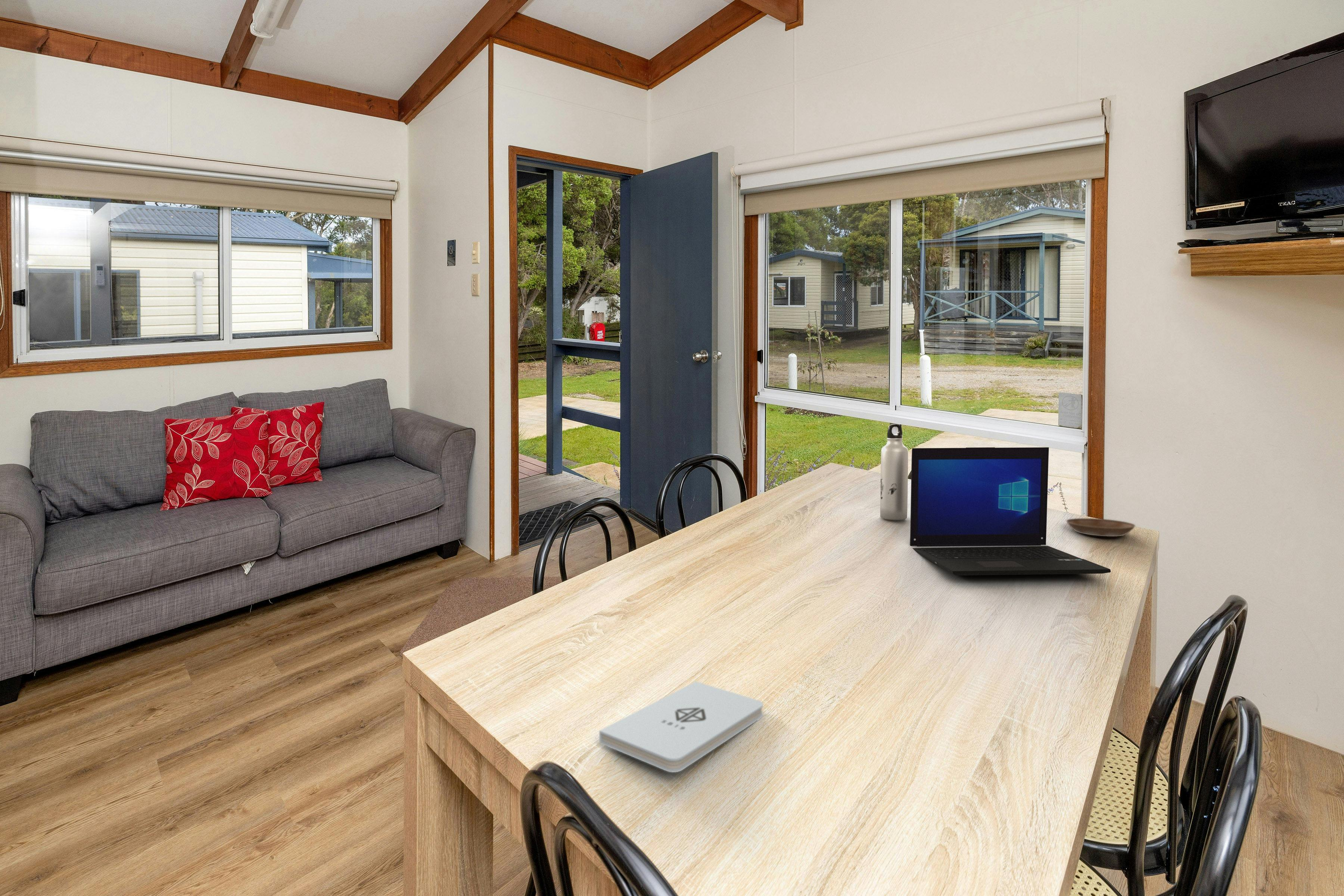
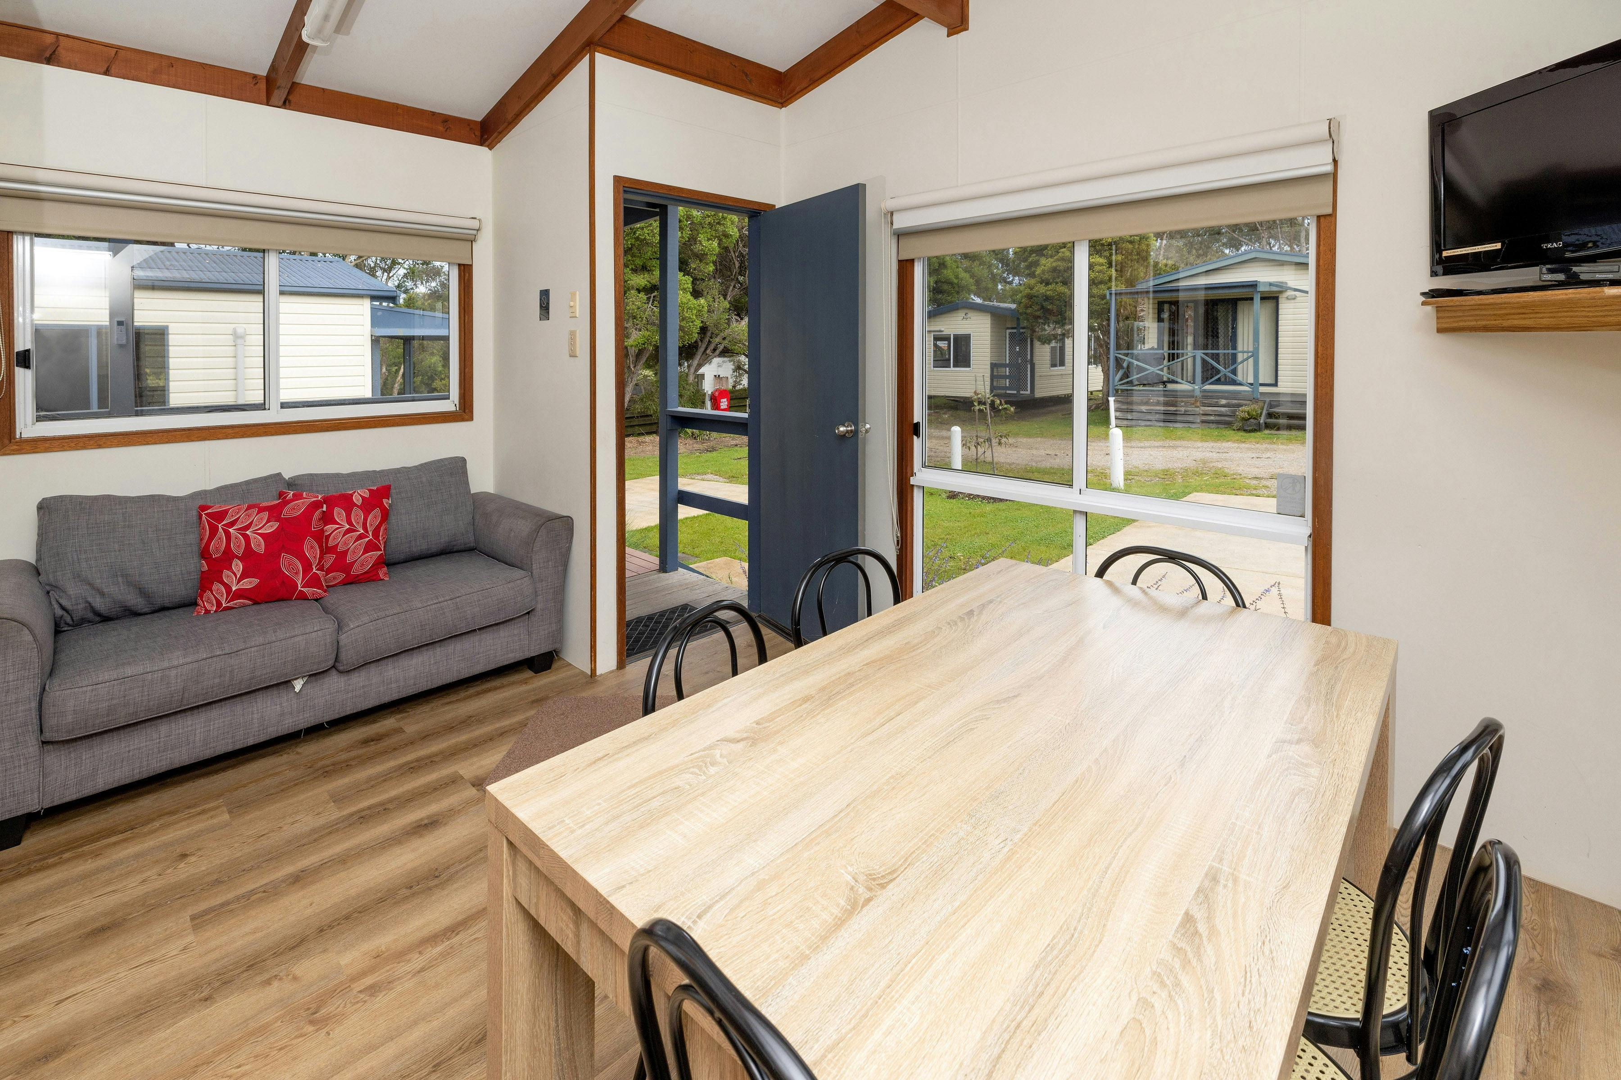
- notepad [599,681,763,773]
- saucer [1066,518,1136,537]
- laptop [909,447,1111,576]
- water bottle [880,424,909,521]
